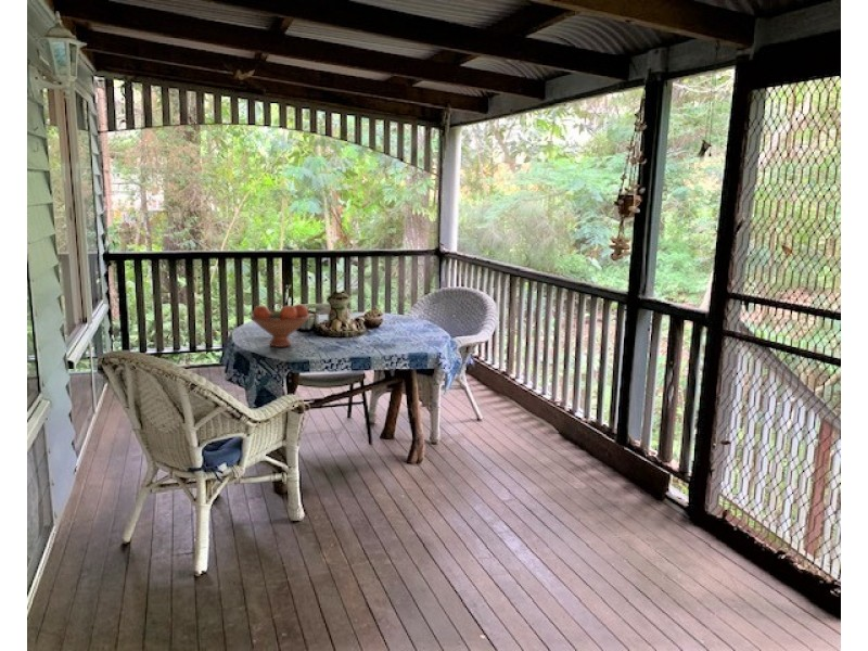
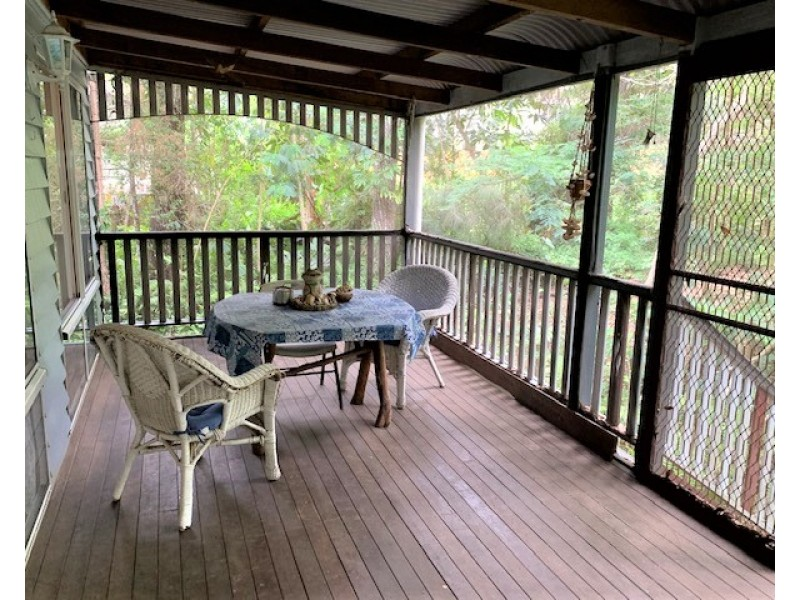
- fruit bowl [250,303,311,348]
